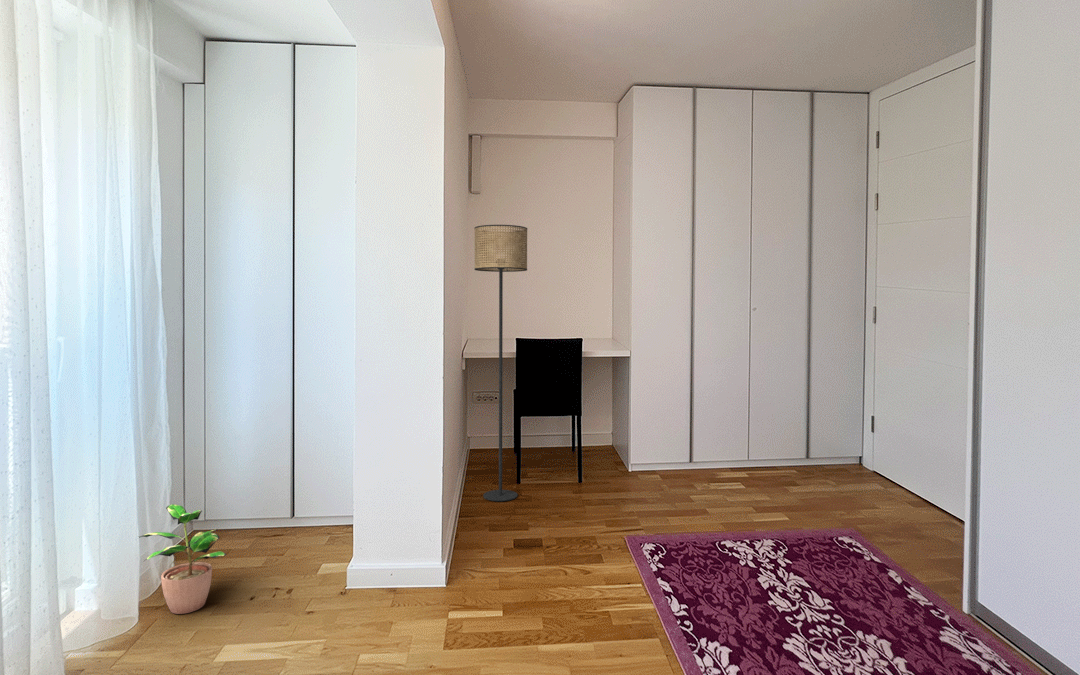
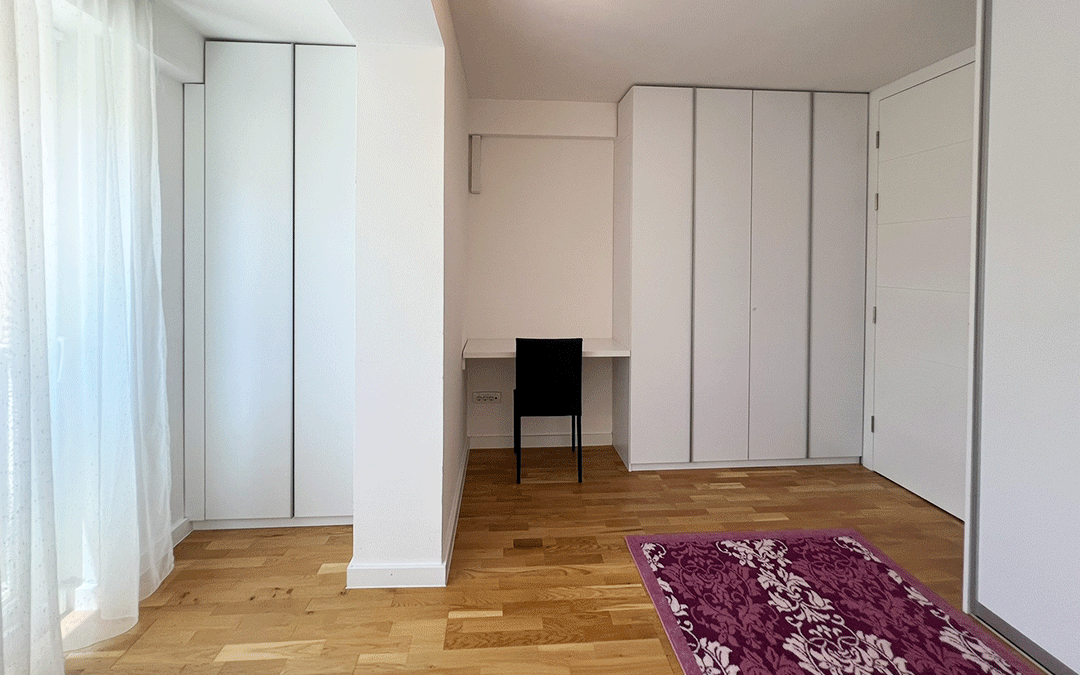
- floor lamp [473,224,528,502]
- potted plant [138,503,228,615]
